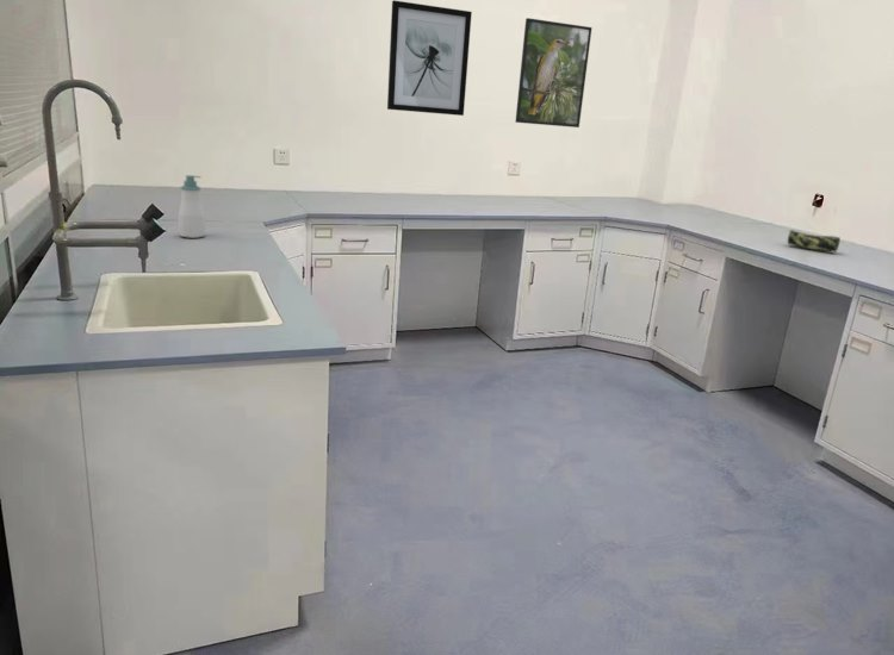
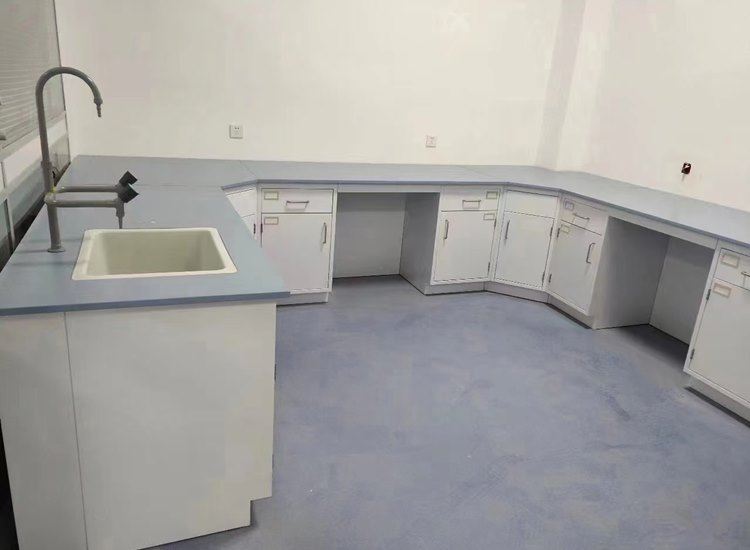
- wall art [386,0,473,117]
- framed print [514,17,594,129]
- soap bottle [178,174,207,239]
- pencil case [787,229,842,254]
